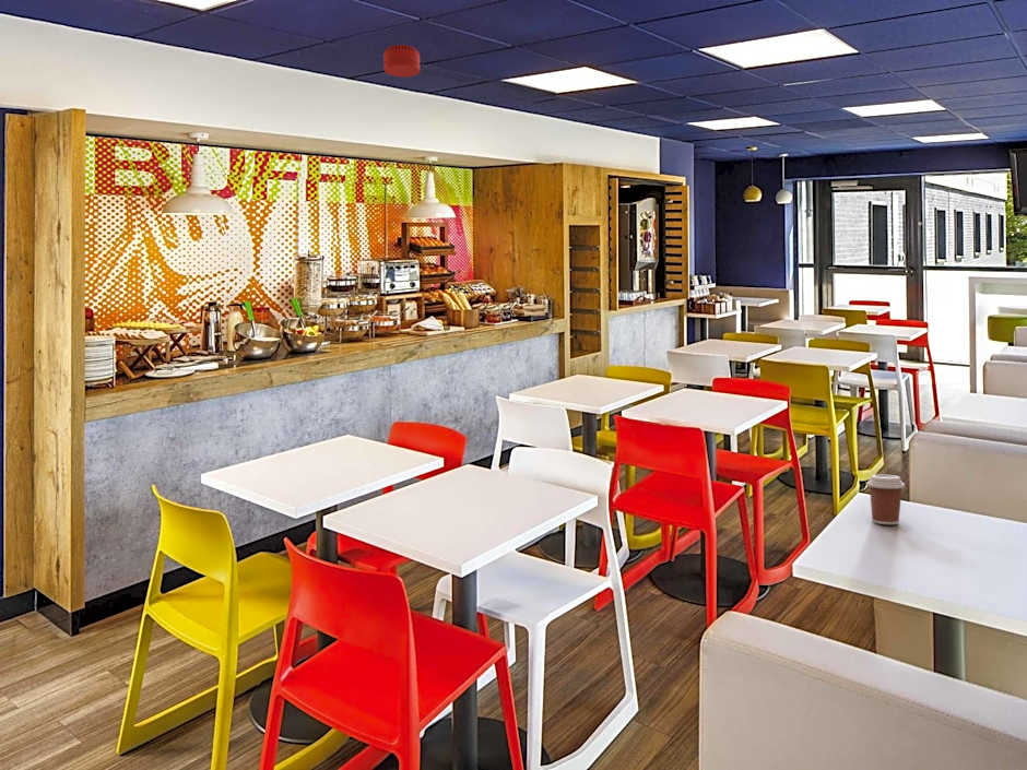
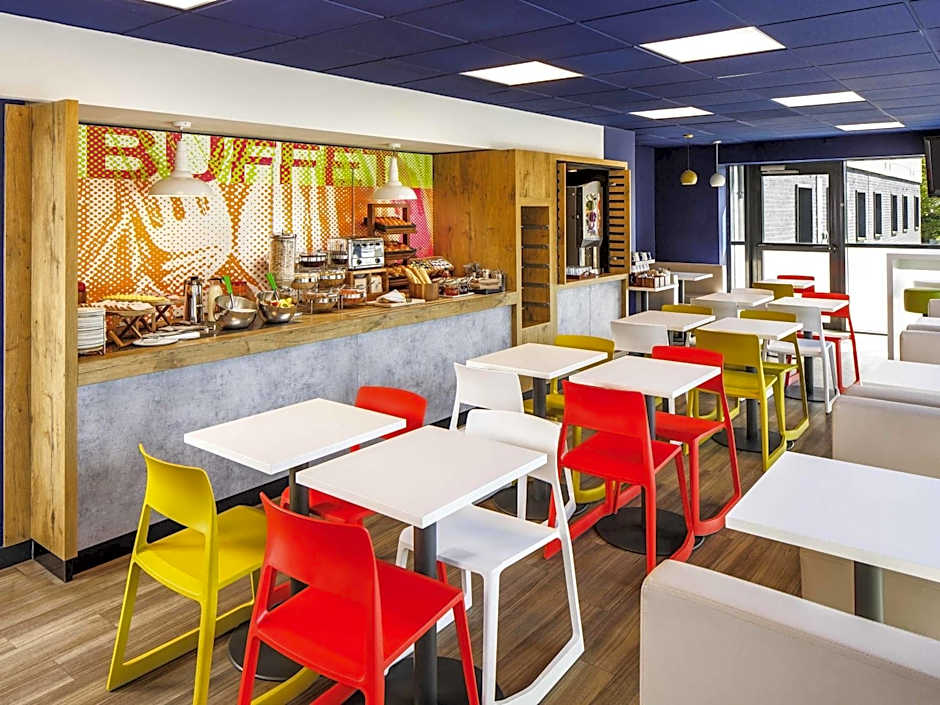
- smoke detector [382,44,421,78]
- coffee cup [865,474,906,525]
